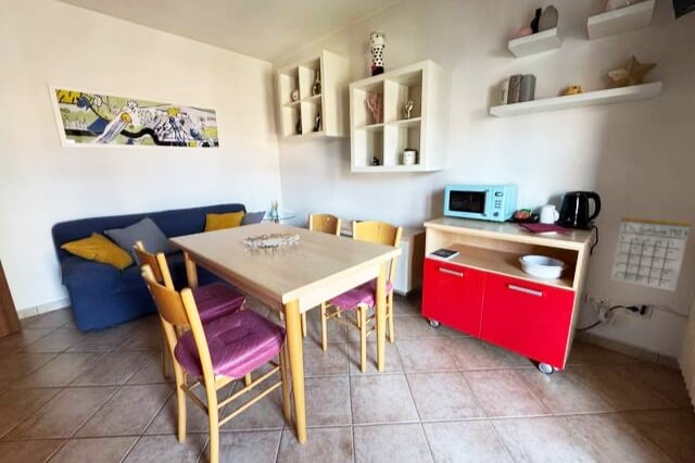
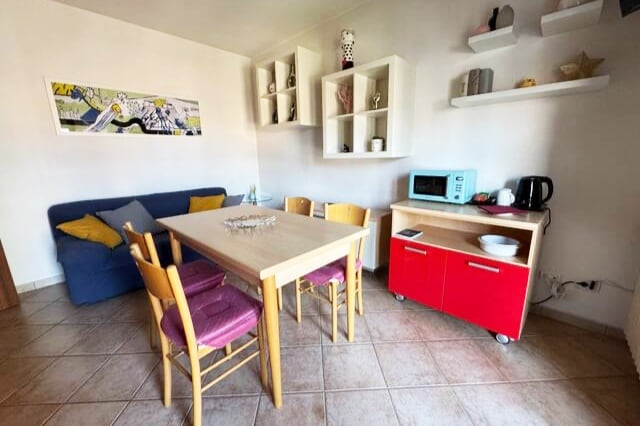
- calendar [609,202,693,292]
